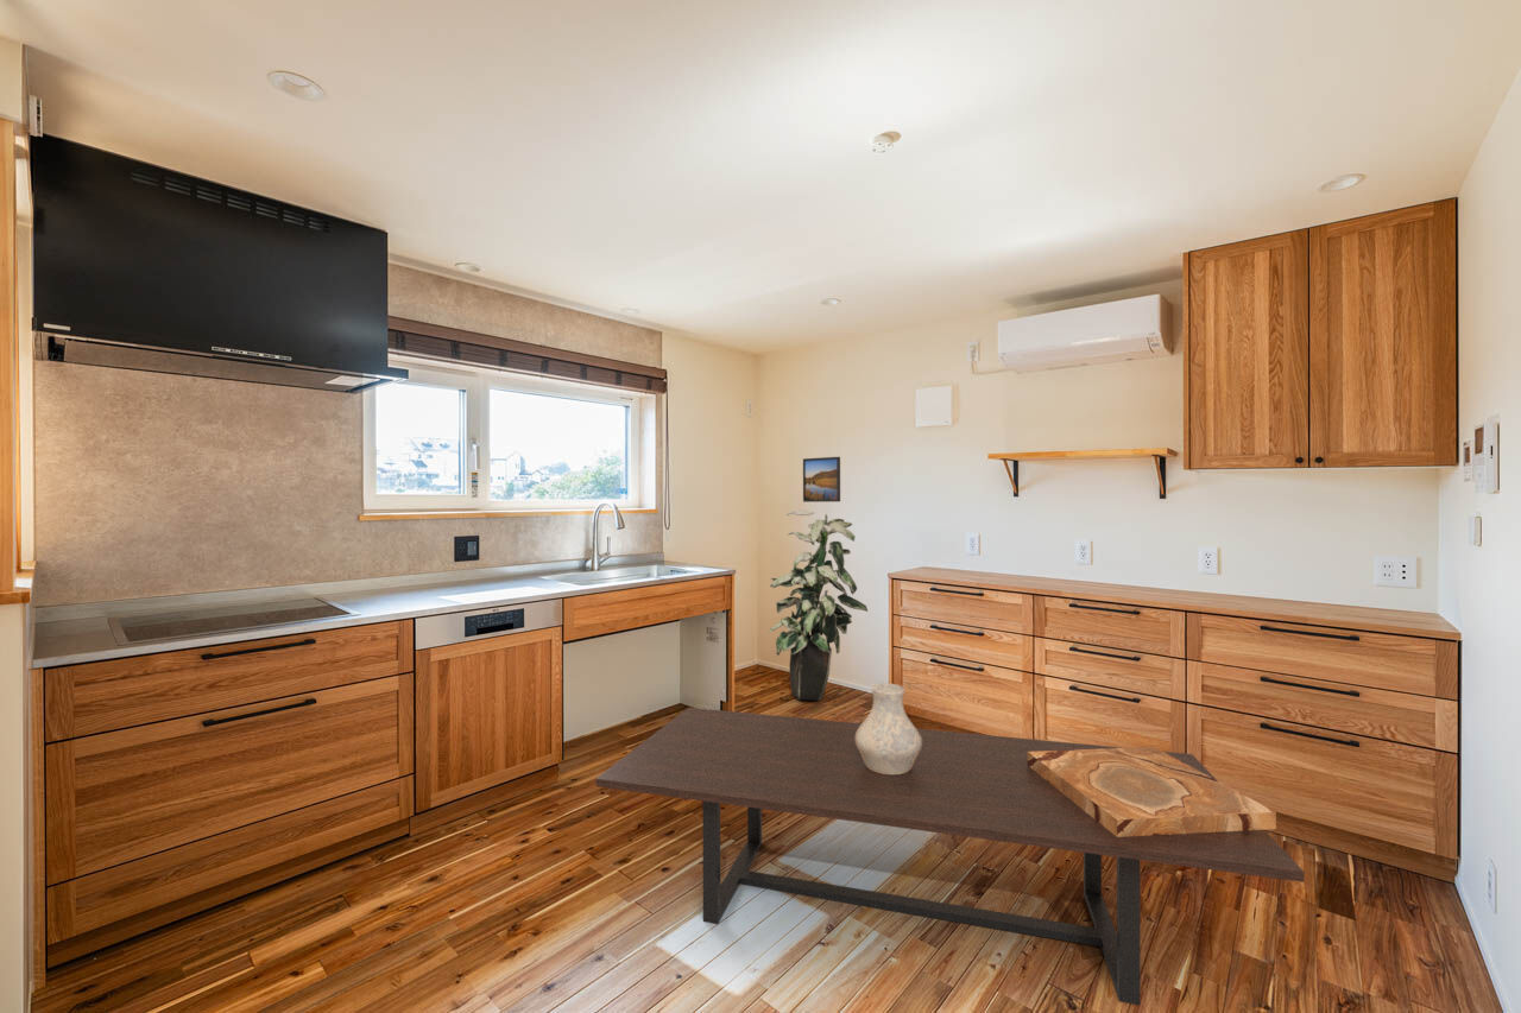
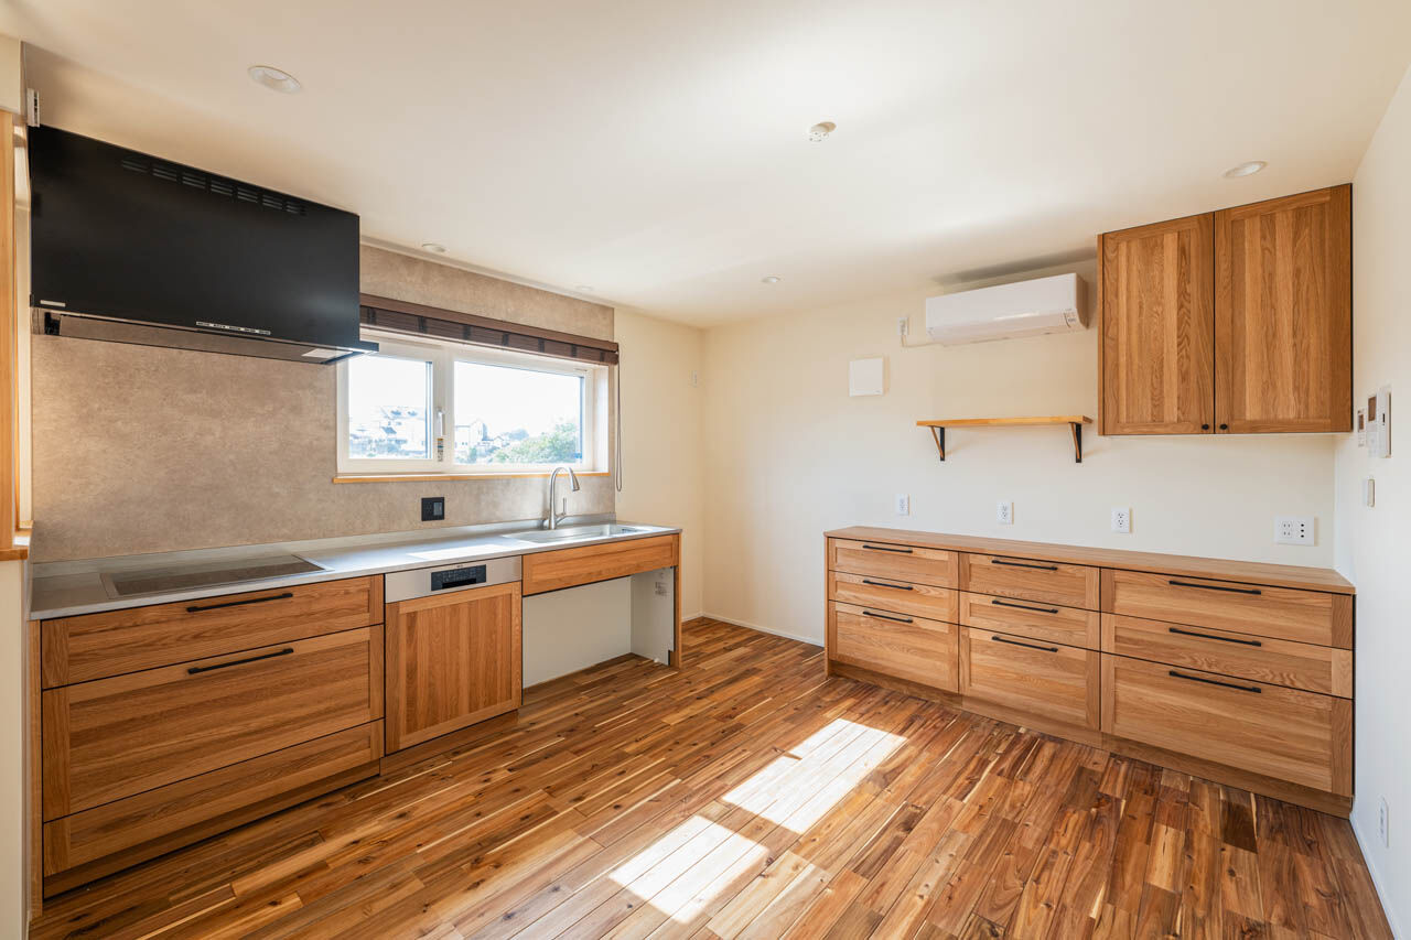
- dining table [595,707,1306,1007]
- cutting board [1028,746,1277,837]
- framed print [802,456,841,504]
- indoor plant [768,509,869,702]
- vase [856,682,922,774]
